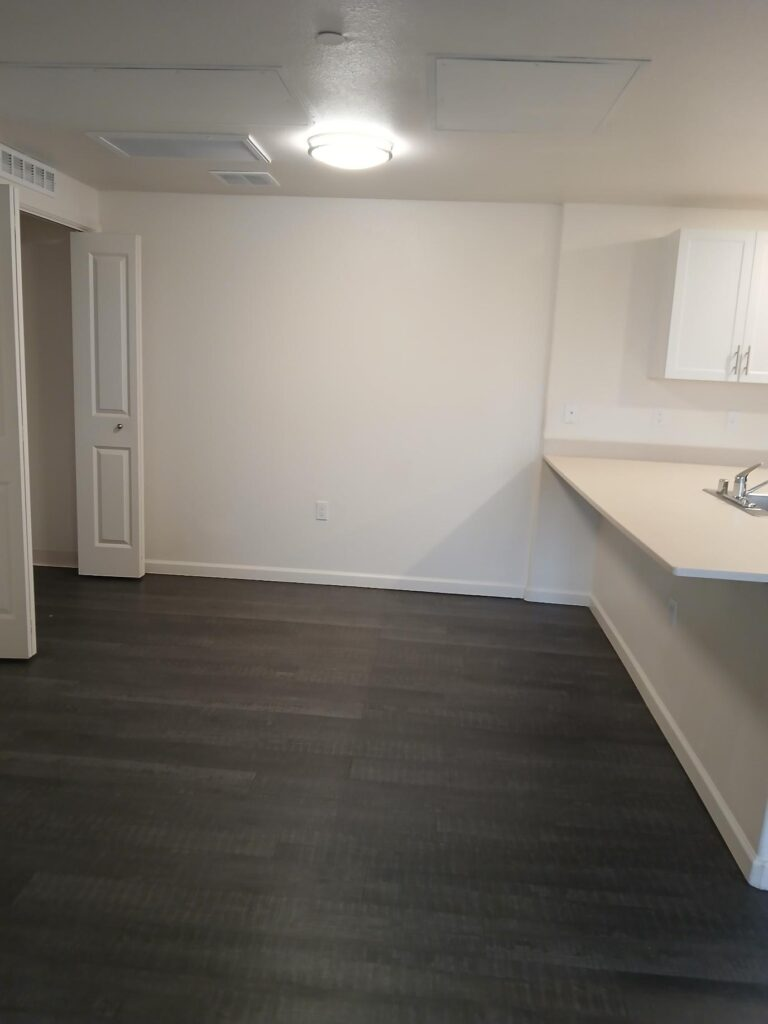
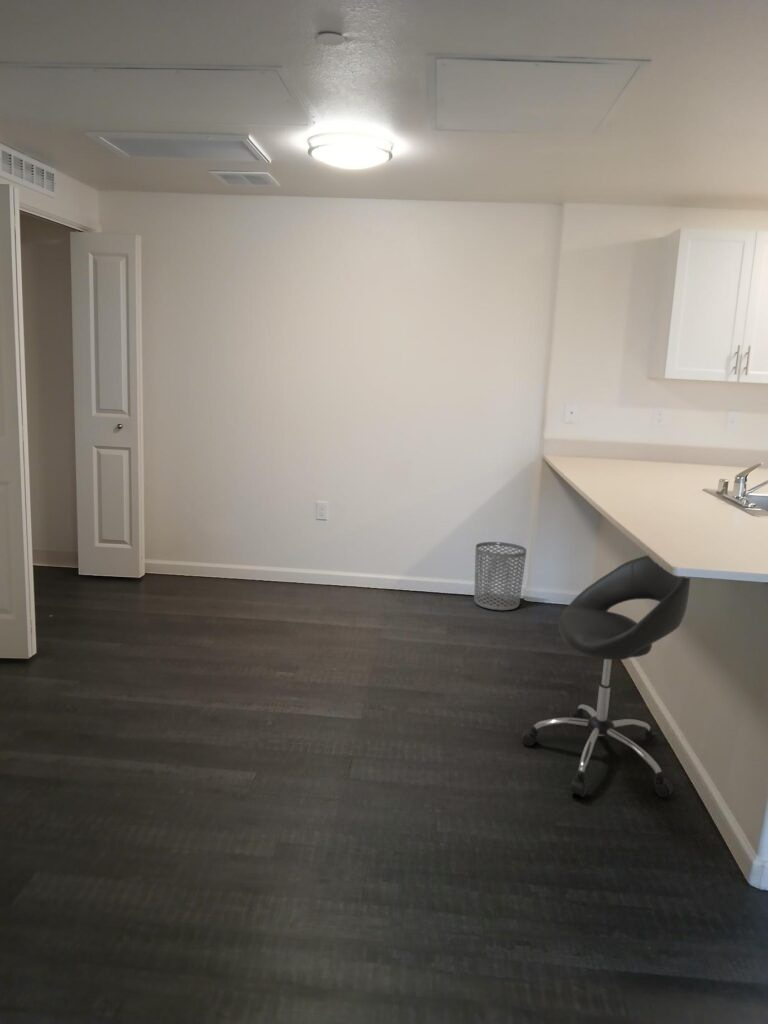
+ chair [521,554,691,798]
+ waste bin [473,541,527,611]
